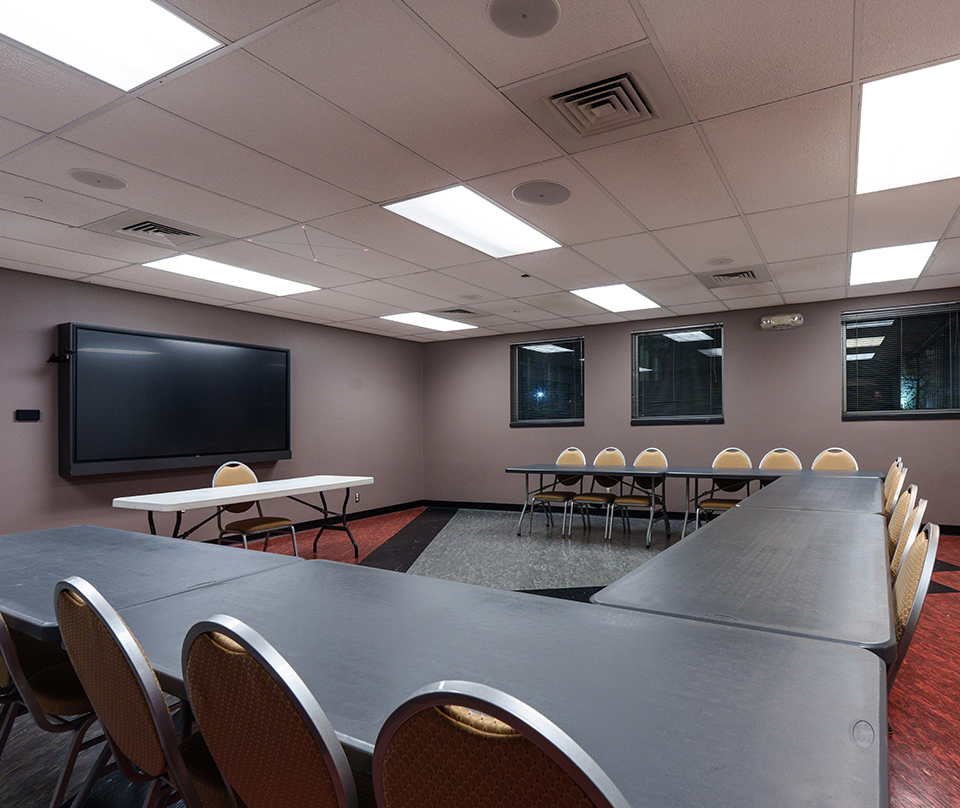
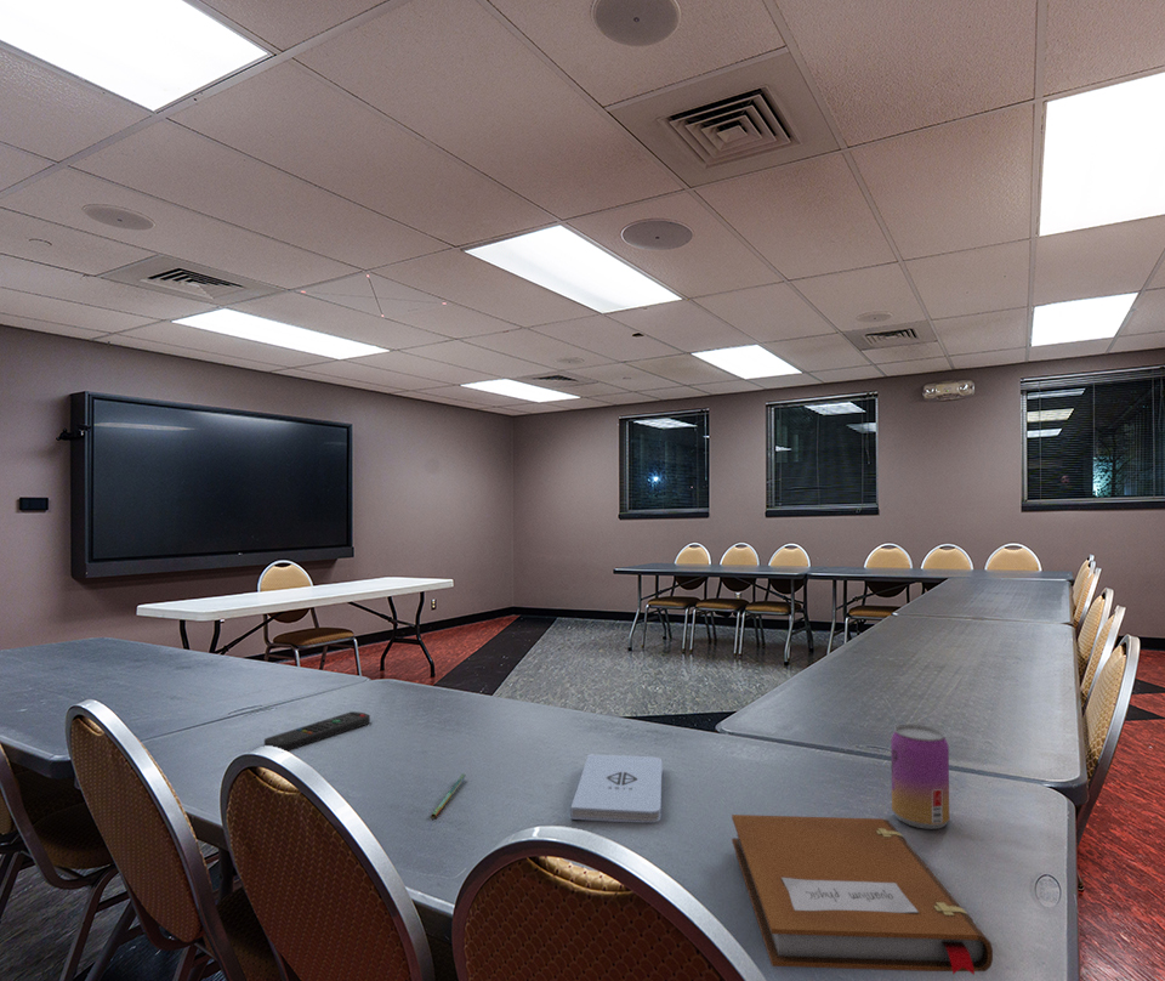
+ notebook [731,813,994,976]
+ remote control [263,710,371,752]
+ beer can [890,722,950,830]
+ notepad [570,753,664,824]
+ pen [430,772,467,820]
